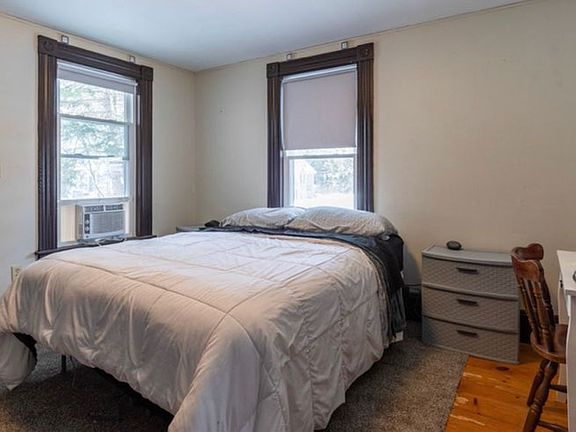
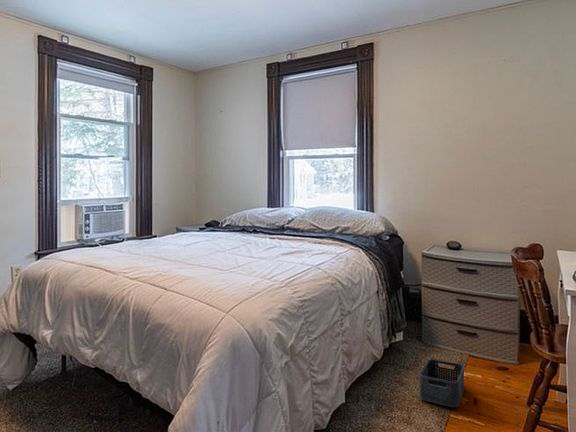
+ storage bin [419,358,465,408]
